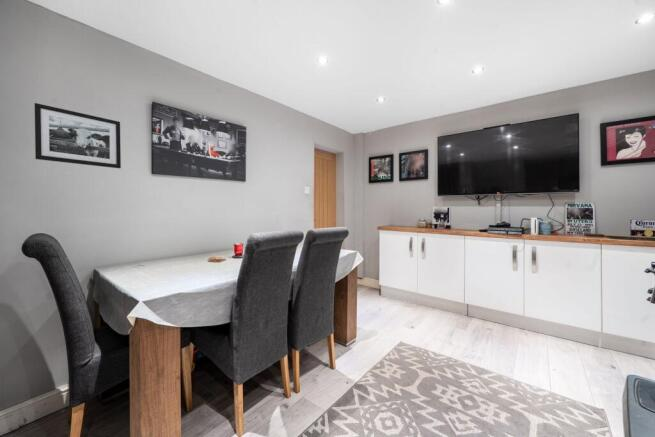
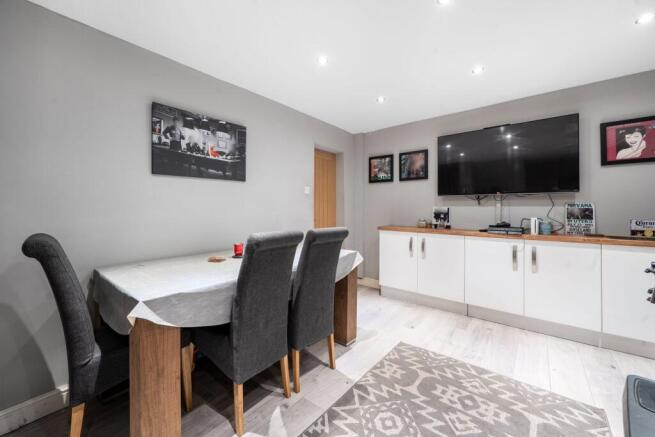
- picture frame [34,102,122,169]
